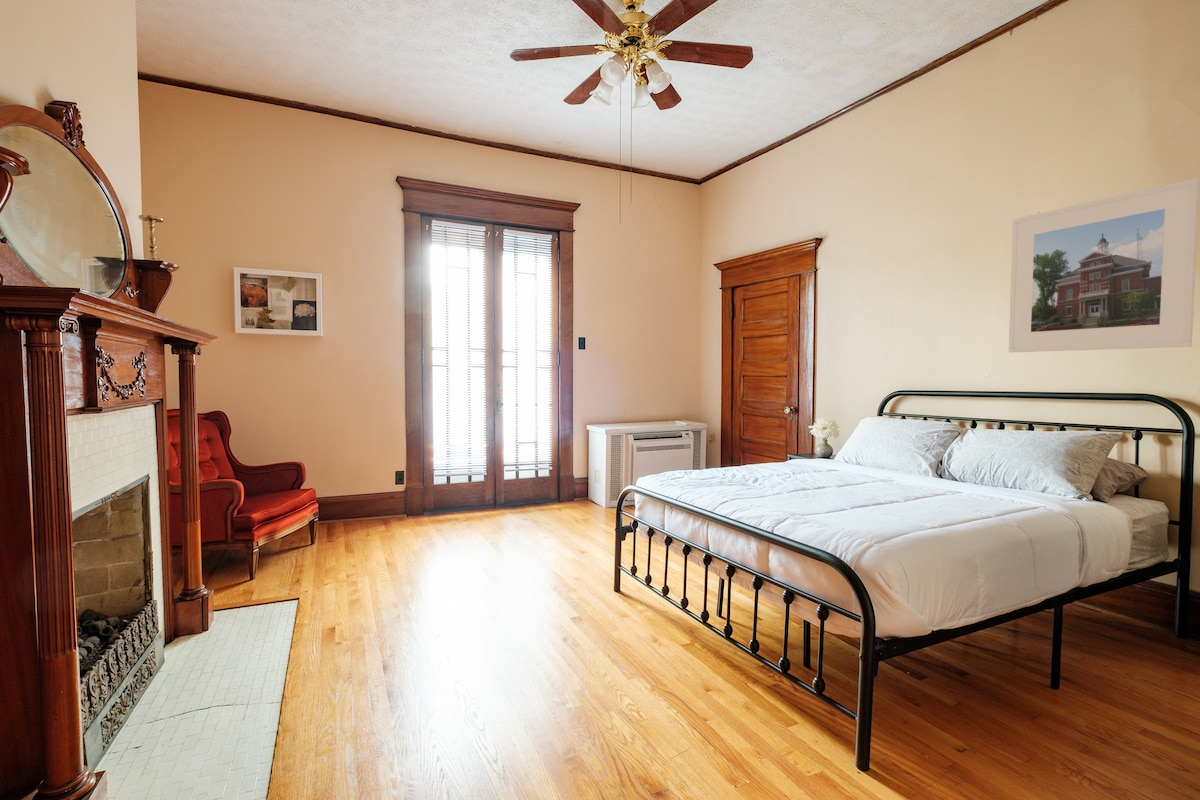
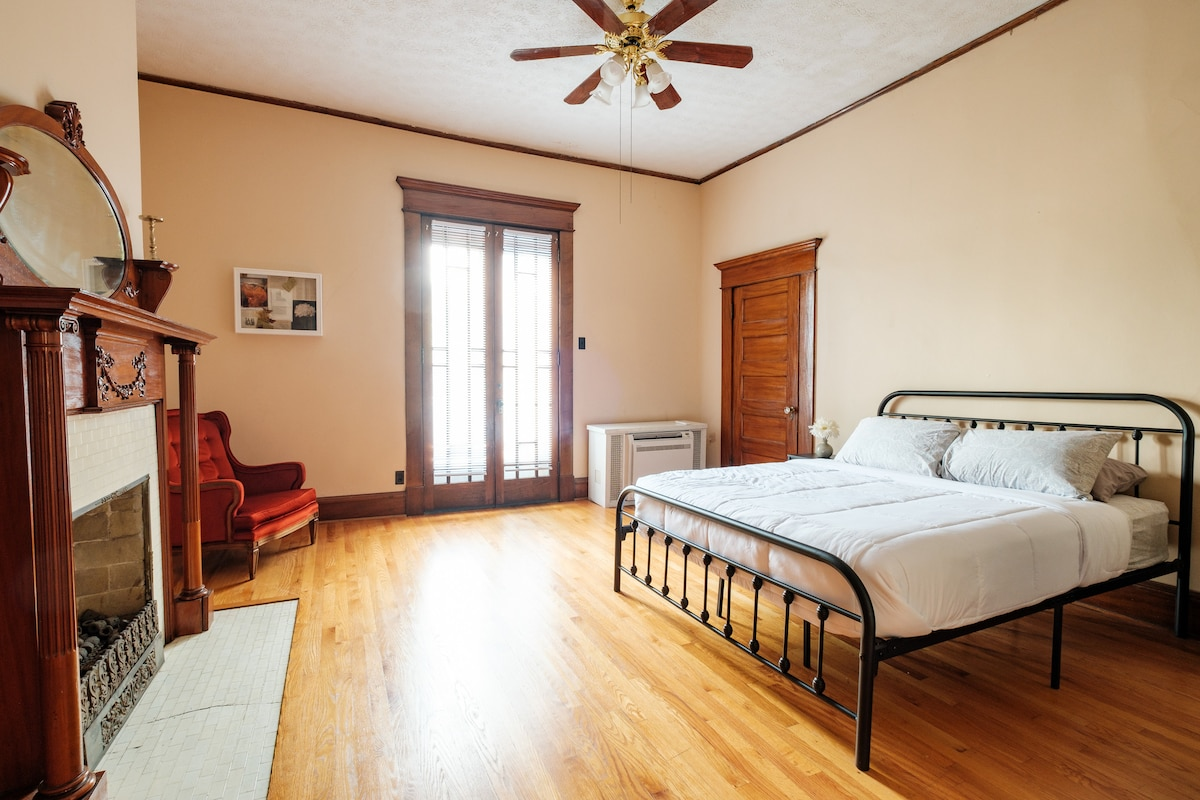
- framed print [1008,177,1200,353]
